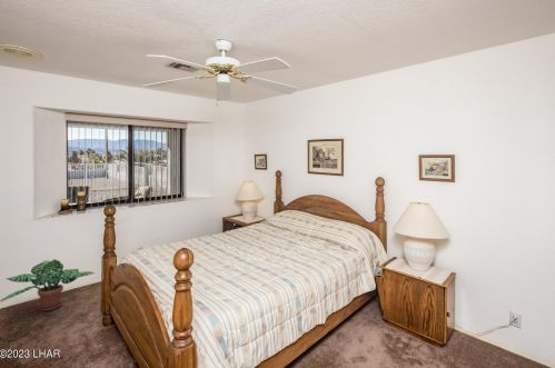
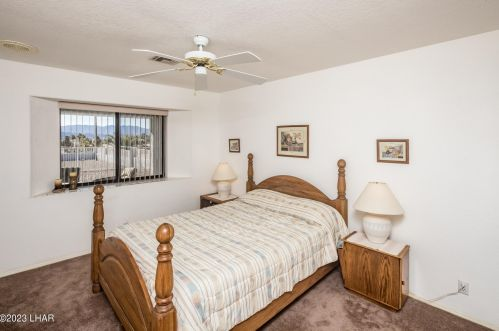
- potted plant [0,258,96,311]
